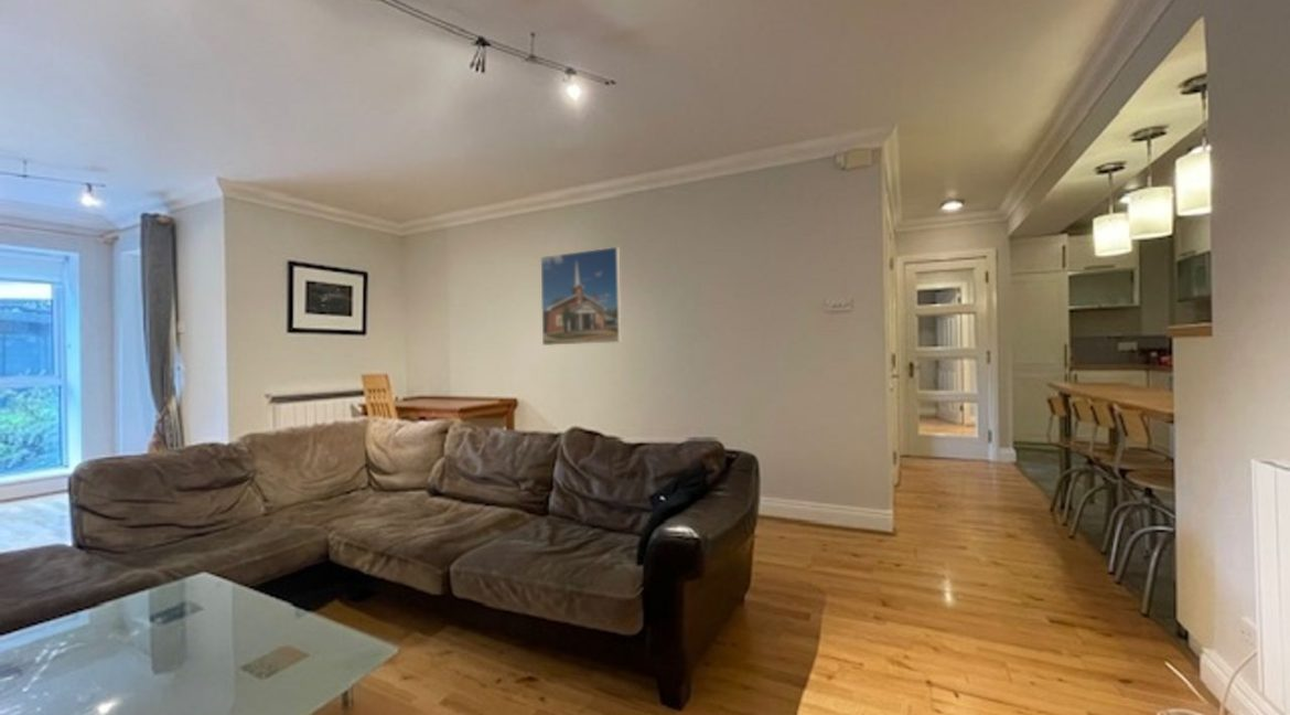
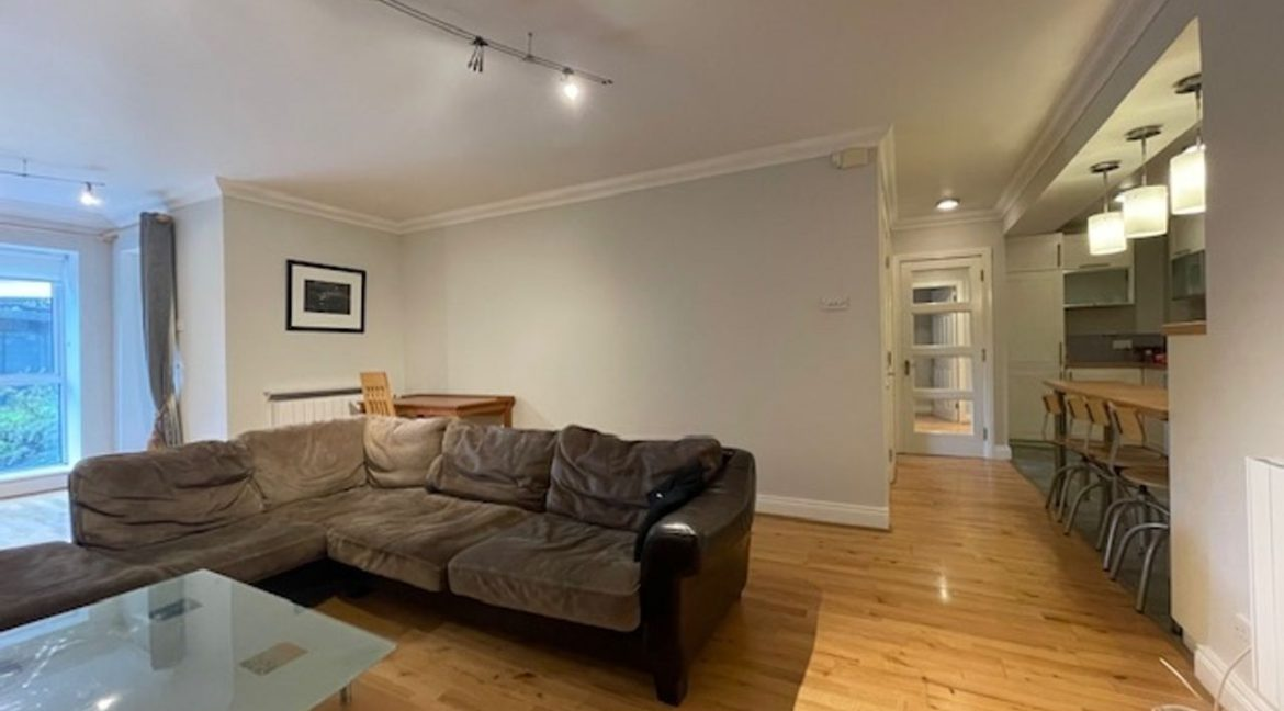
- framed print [539,246,622,346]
